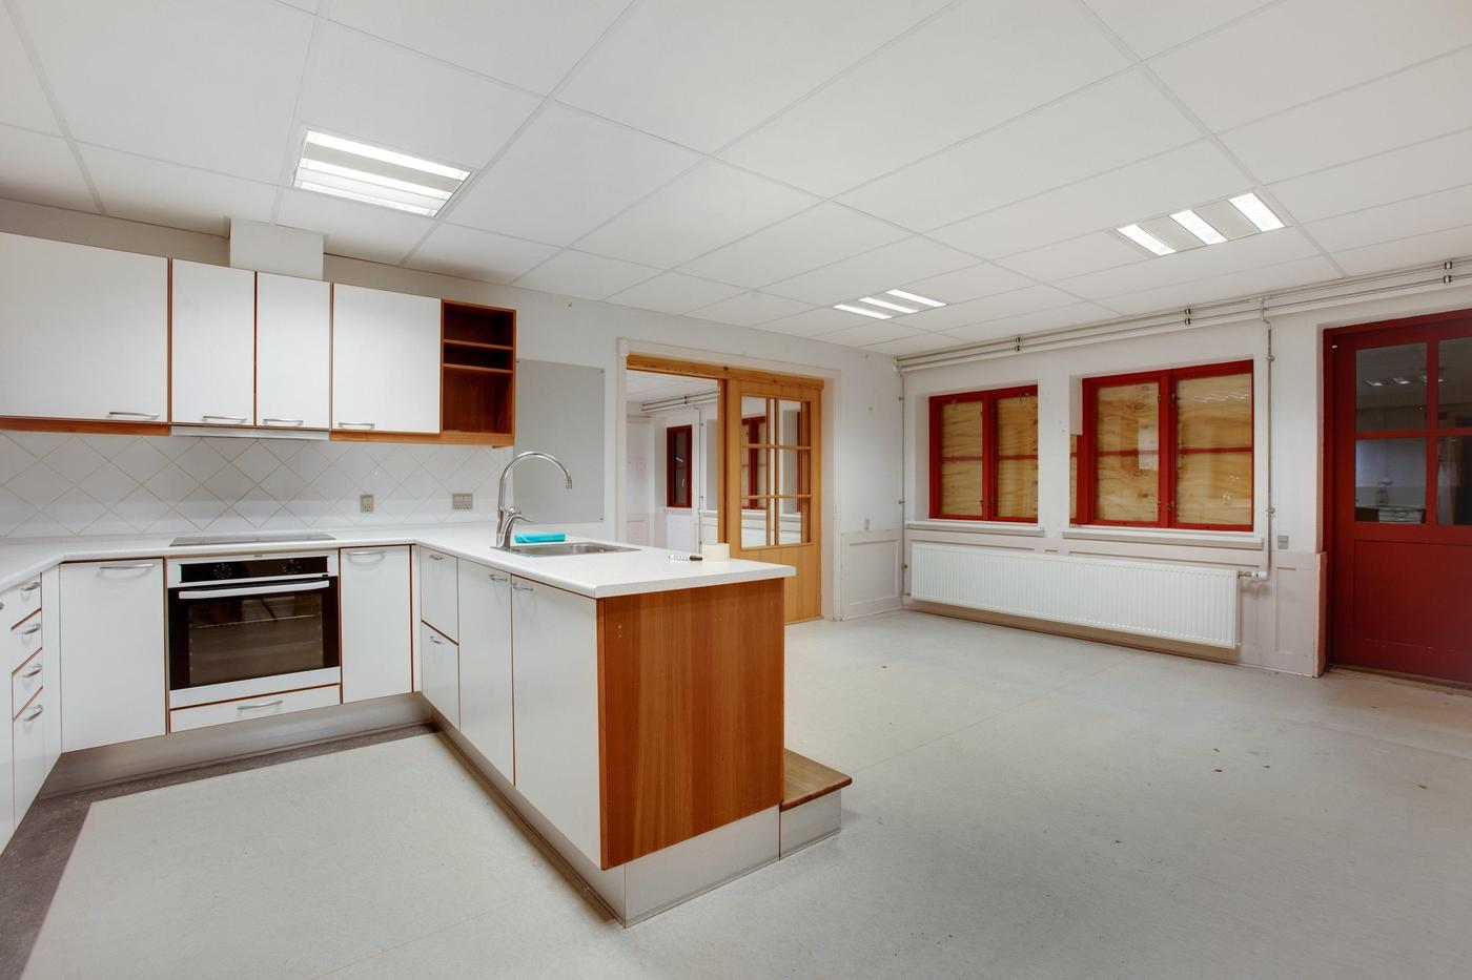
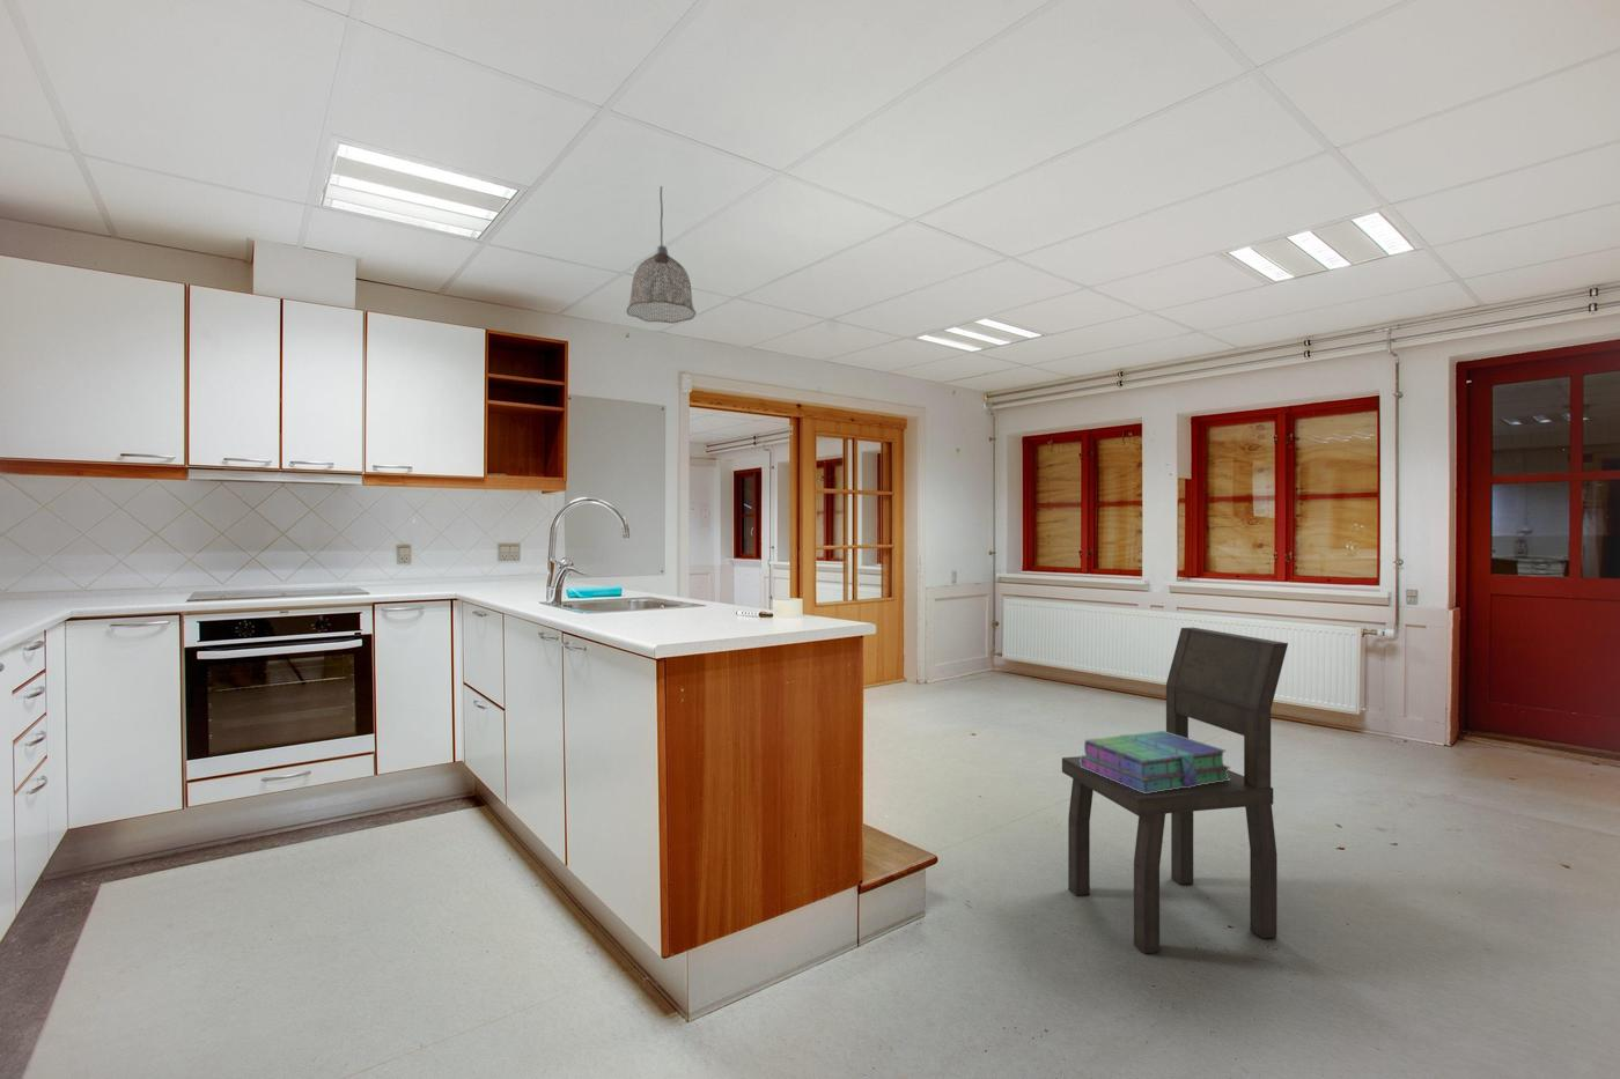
+ pendant lamp [626,185,696,324]
+ stack of books [1079,730,1232,794]
+ dining chair [1061,627,1289,955]
